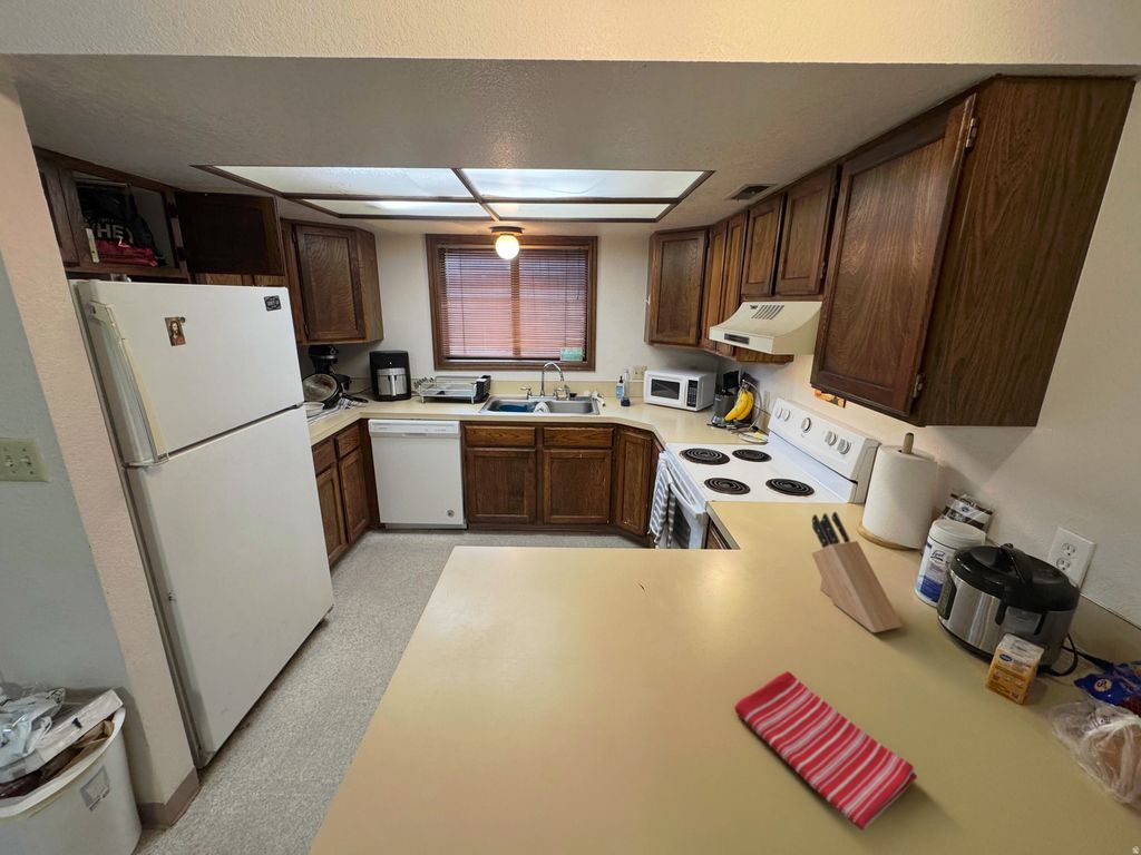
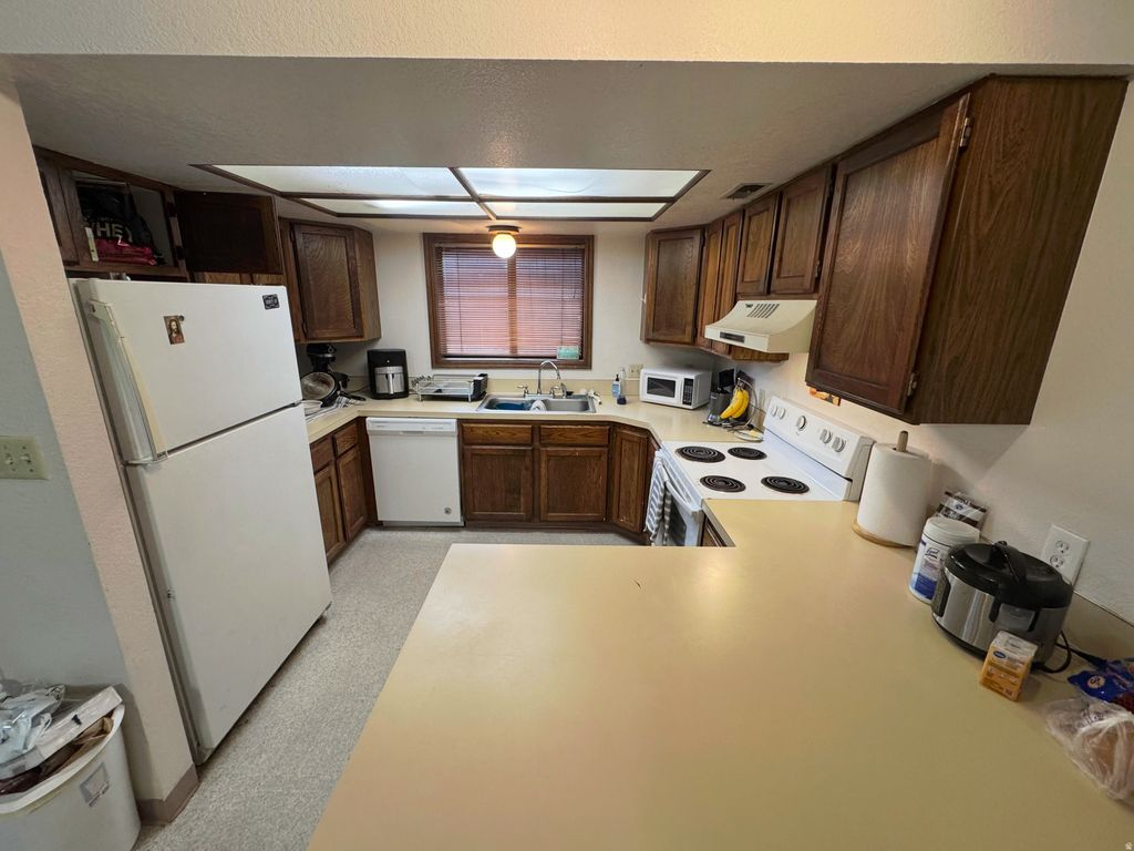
- dish towel [733,670,918,832]
- knife block [810,511,904,633]
